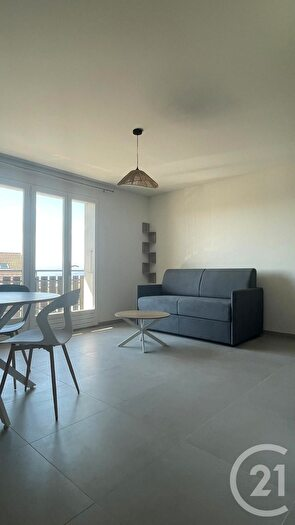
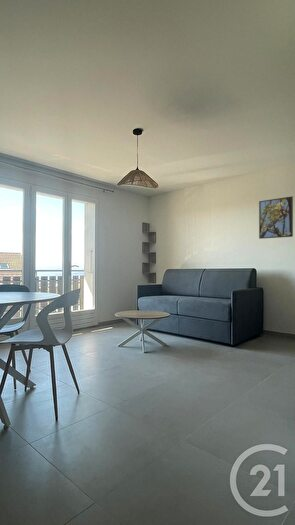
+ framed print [258,195,294,240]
